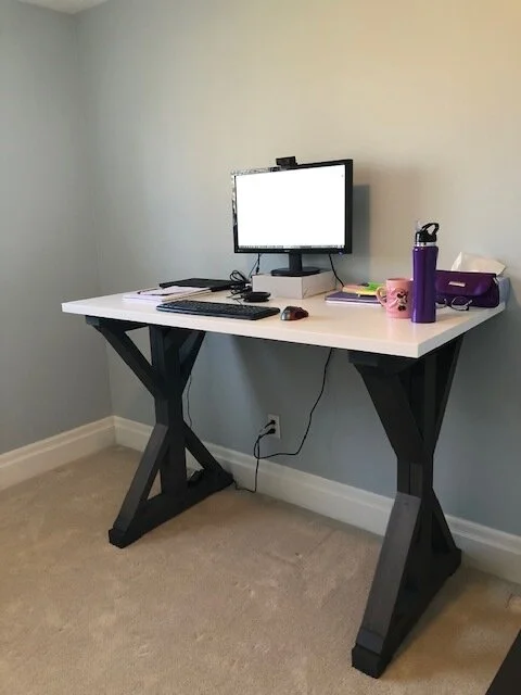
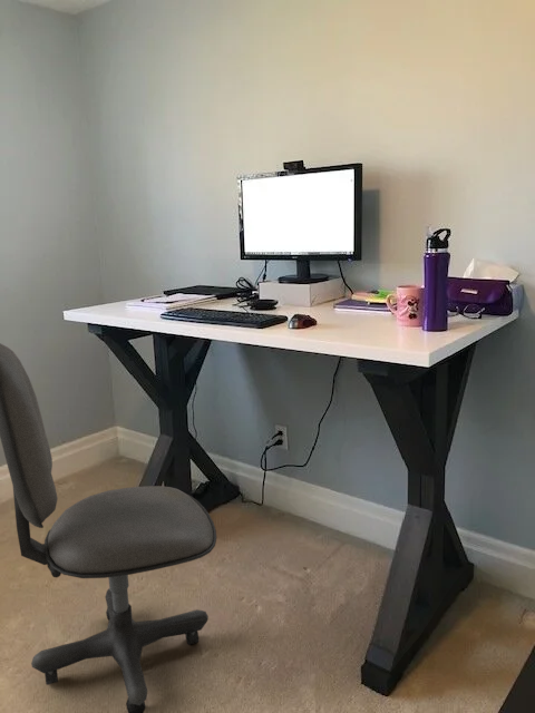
+ office chair [0,342,217,713]
